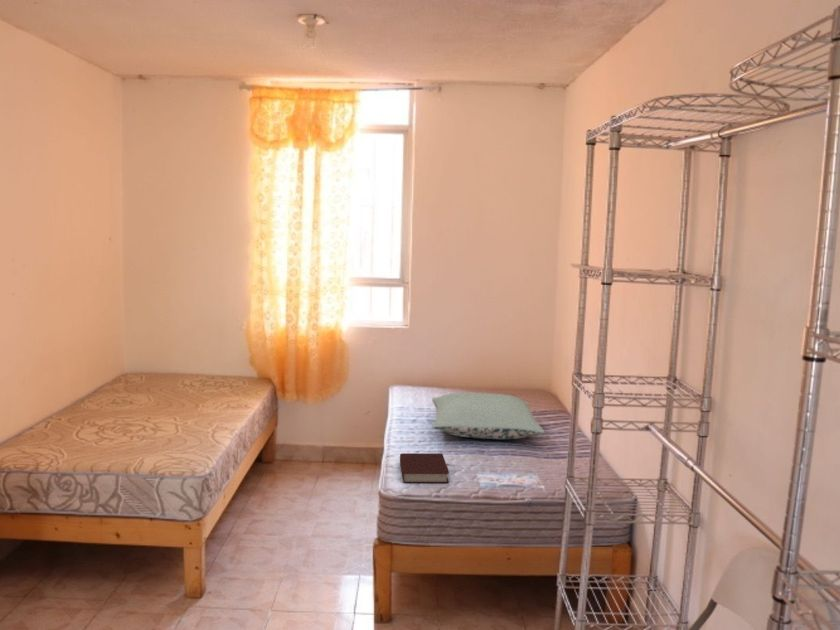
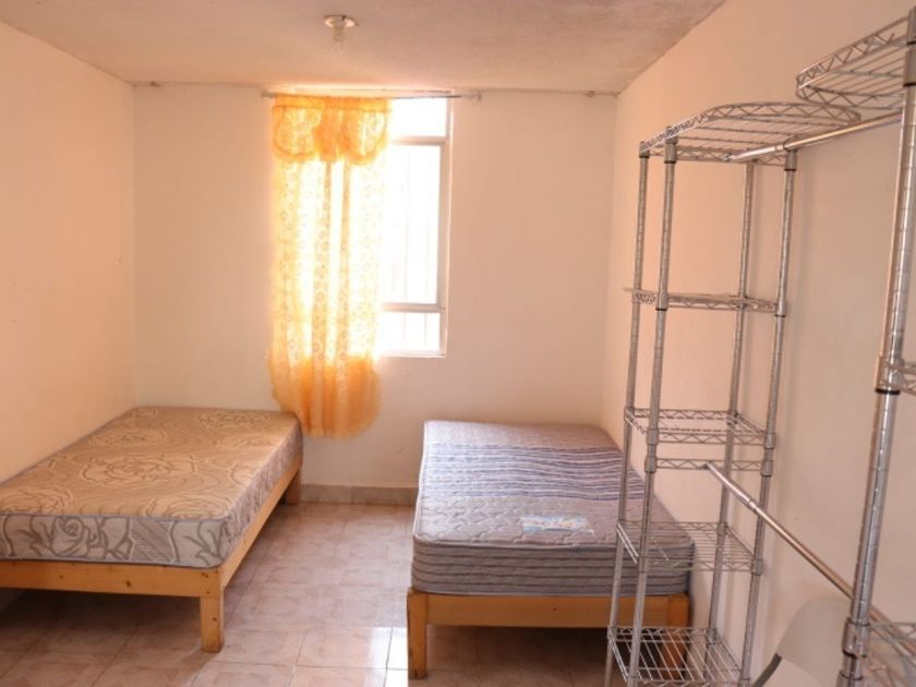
- book [399,452,450,484]
- pillow [431,392,546,440]
